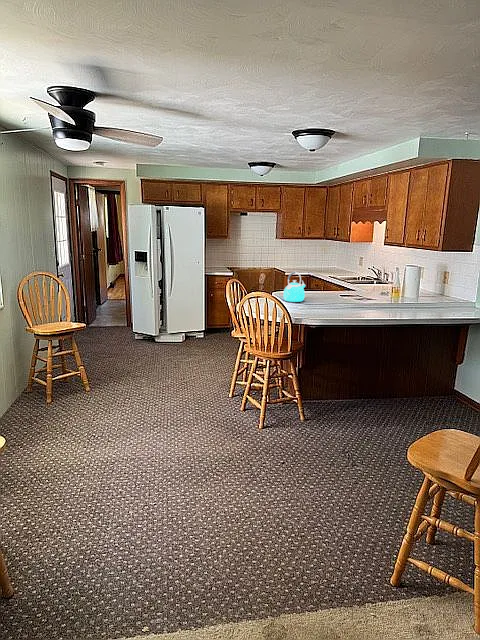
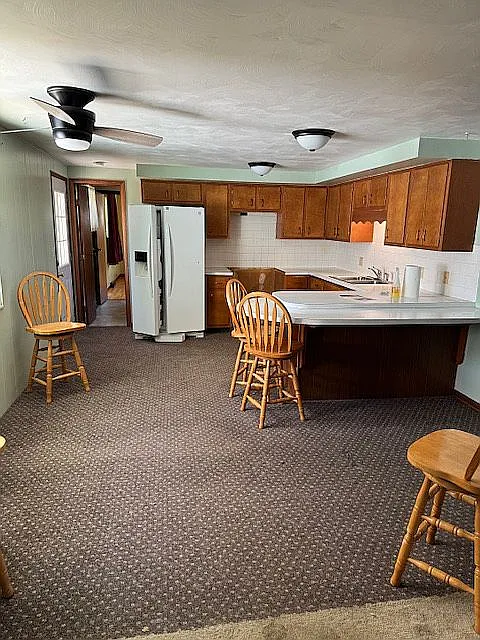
- kettle [282,271,307,303]
